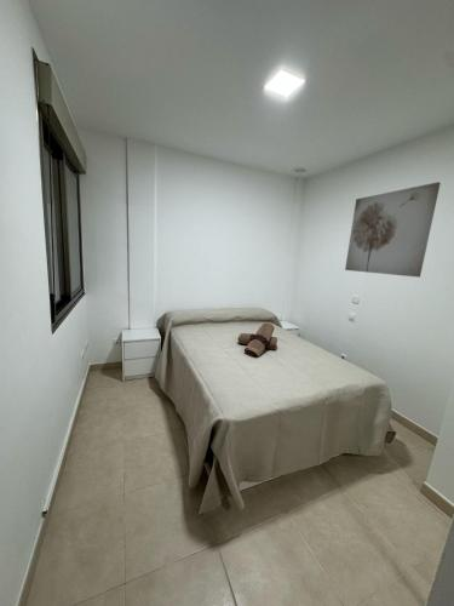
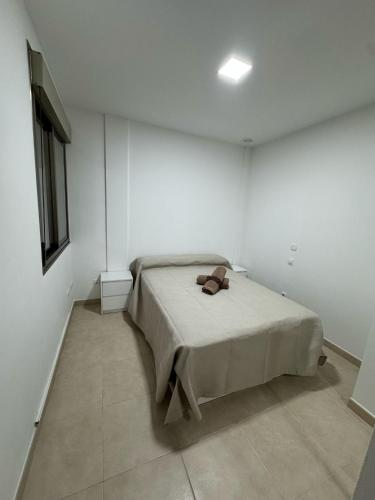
- wall art [344,181,442,279]
